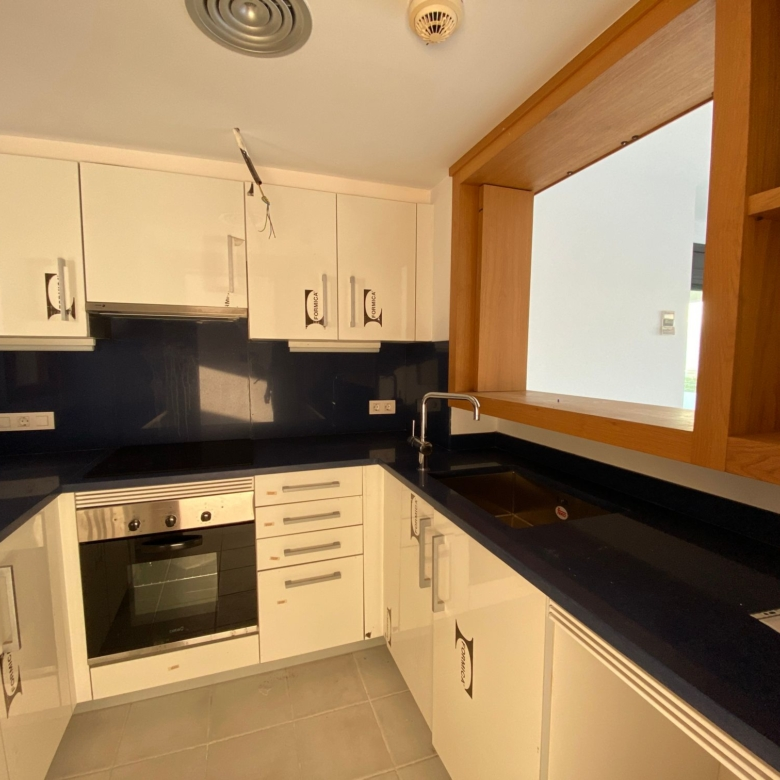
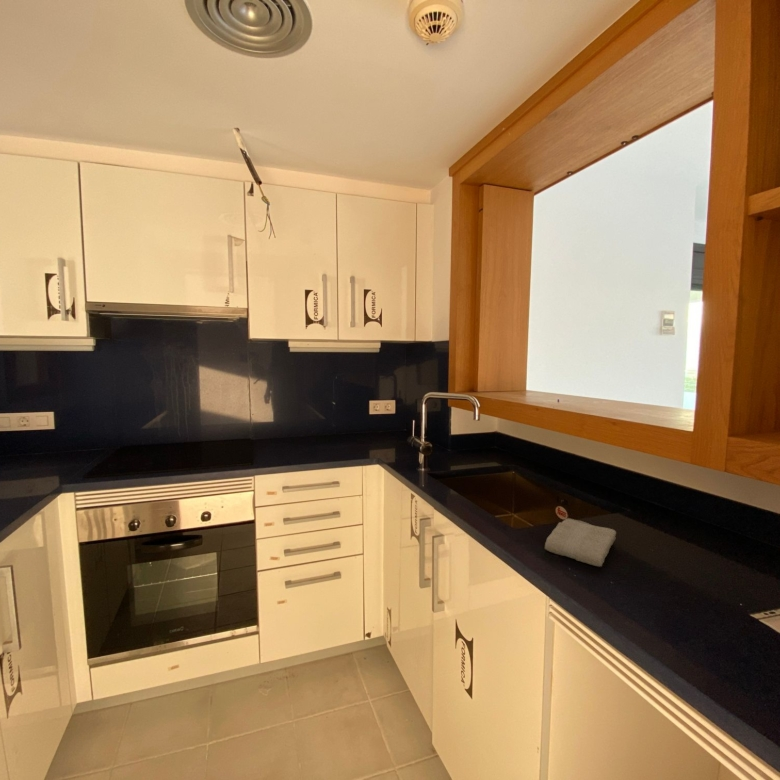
+ washcloth [544,517,617,568]
